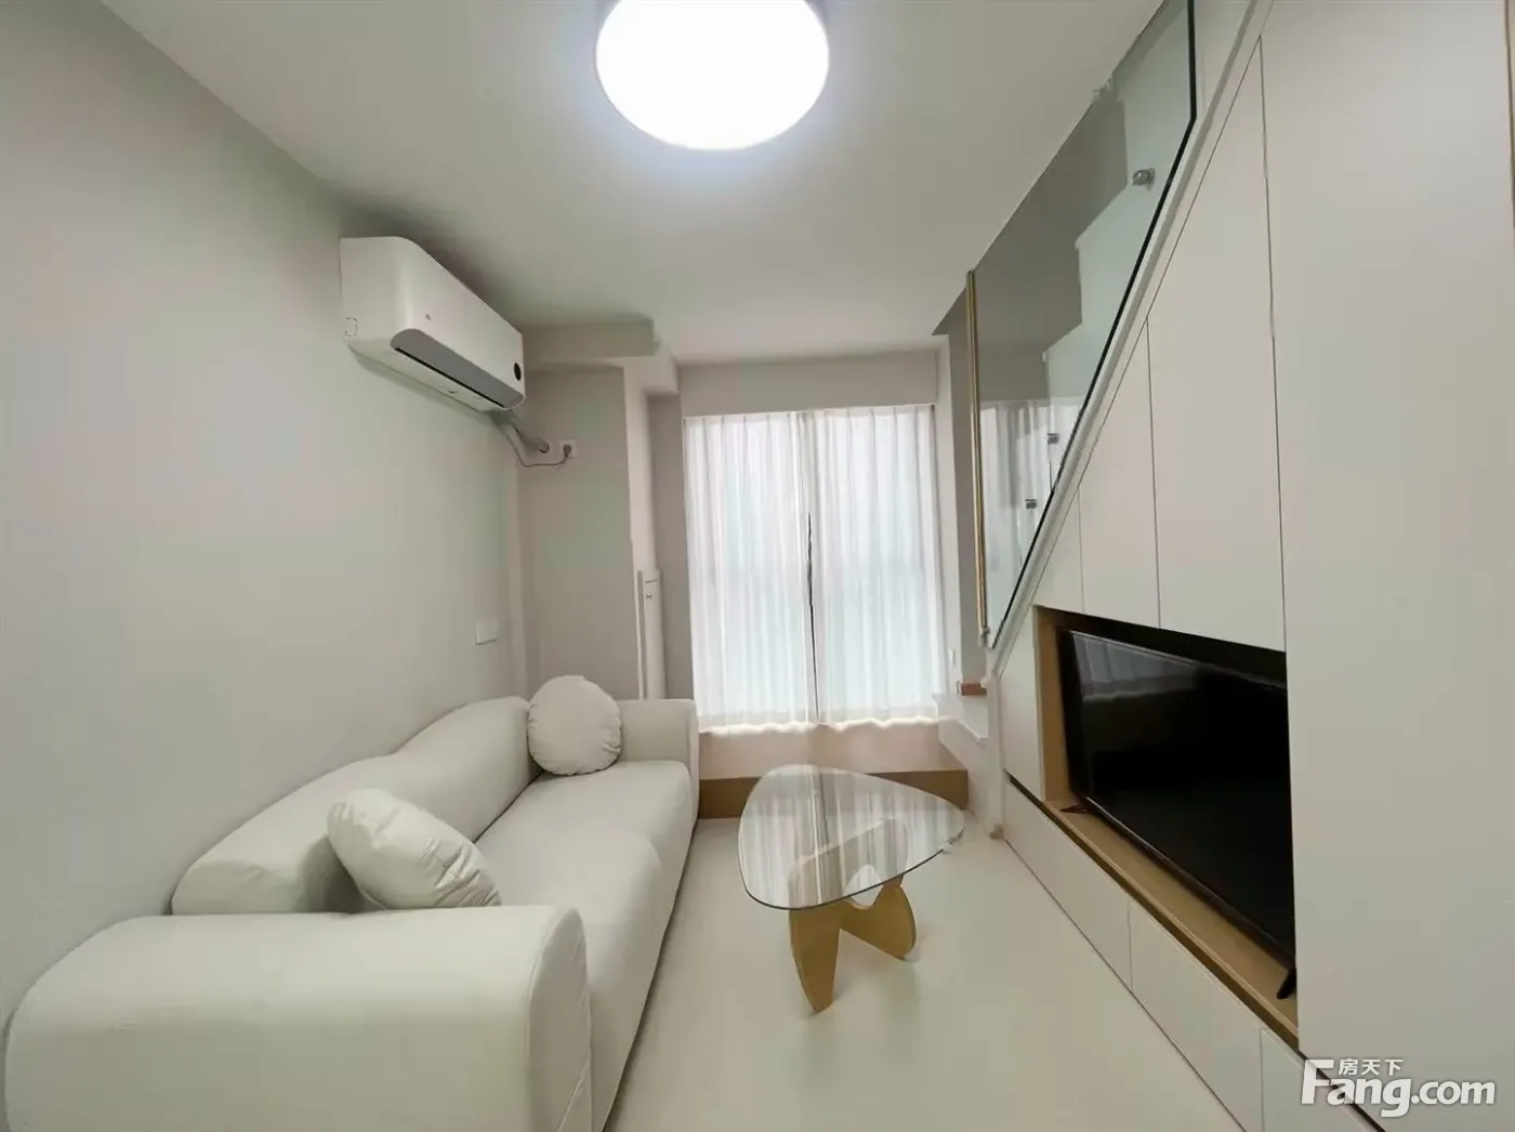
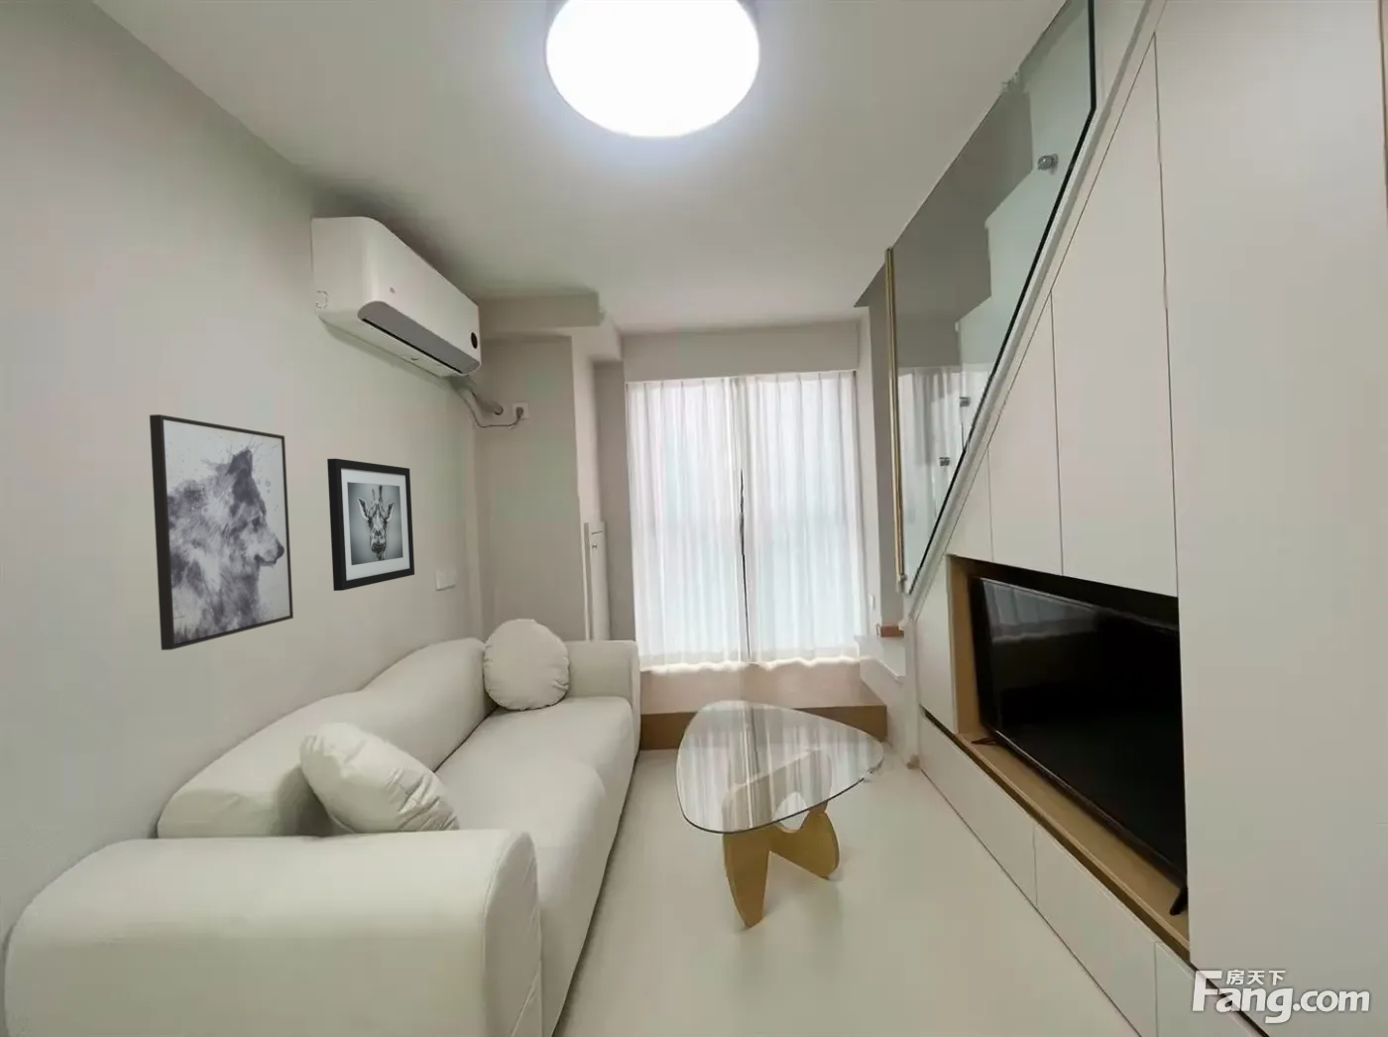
+ wall art [148,414,294,651]
+ wall art [326,457,415,591]
